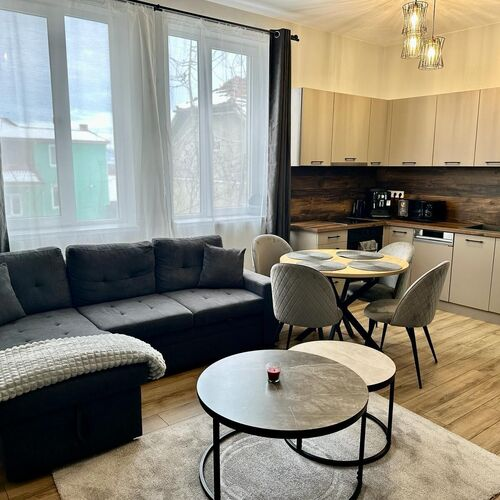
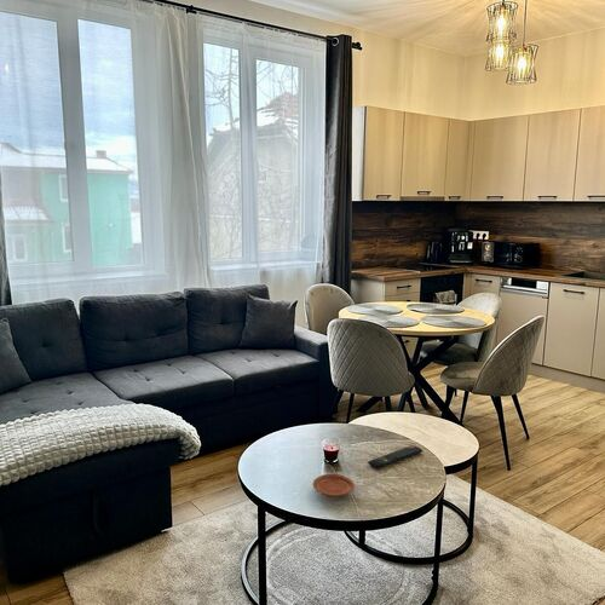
+ plate [312,473,356,499]
+ remote control [367,444,424,469]
